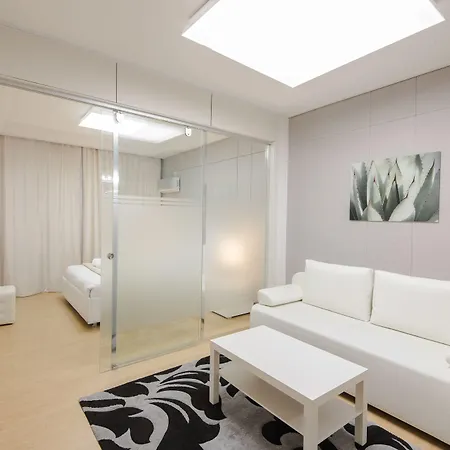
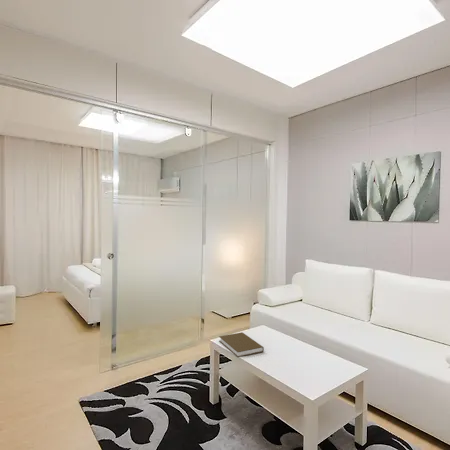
+ book [218,332,265,358]
